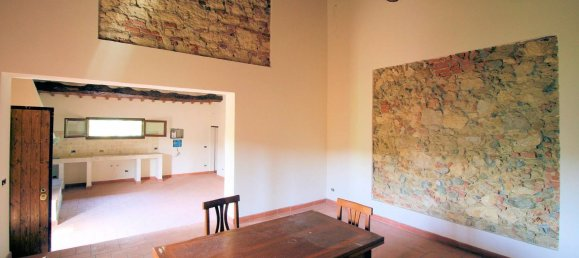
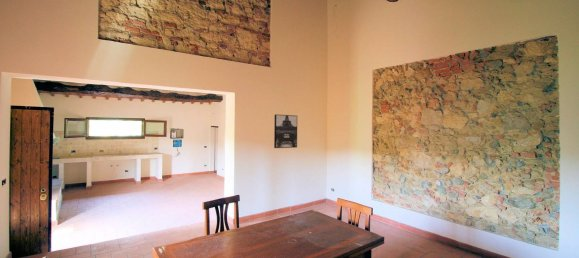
+ wall art [273,114,298,149]
